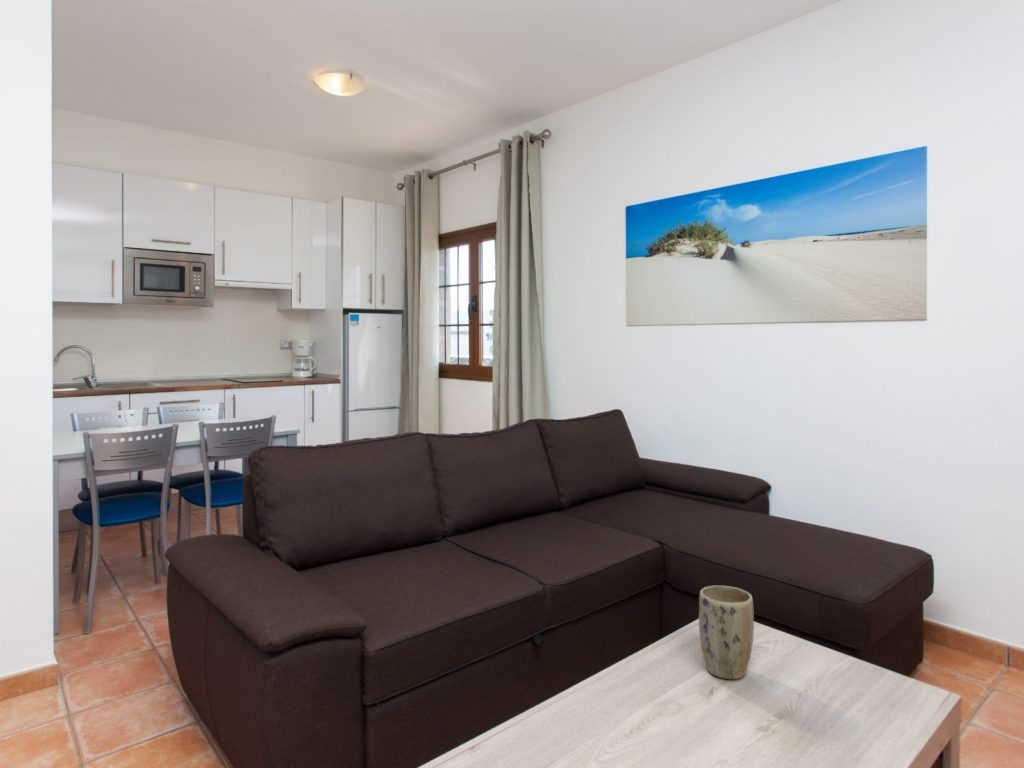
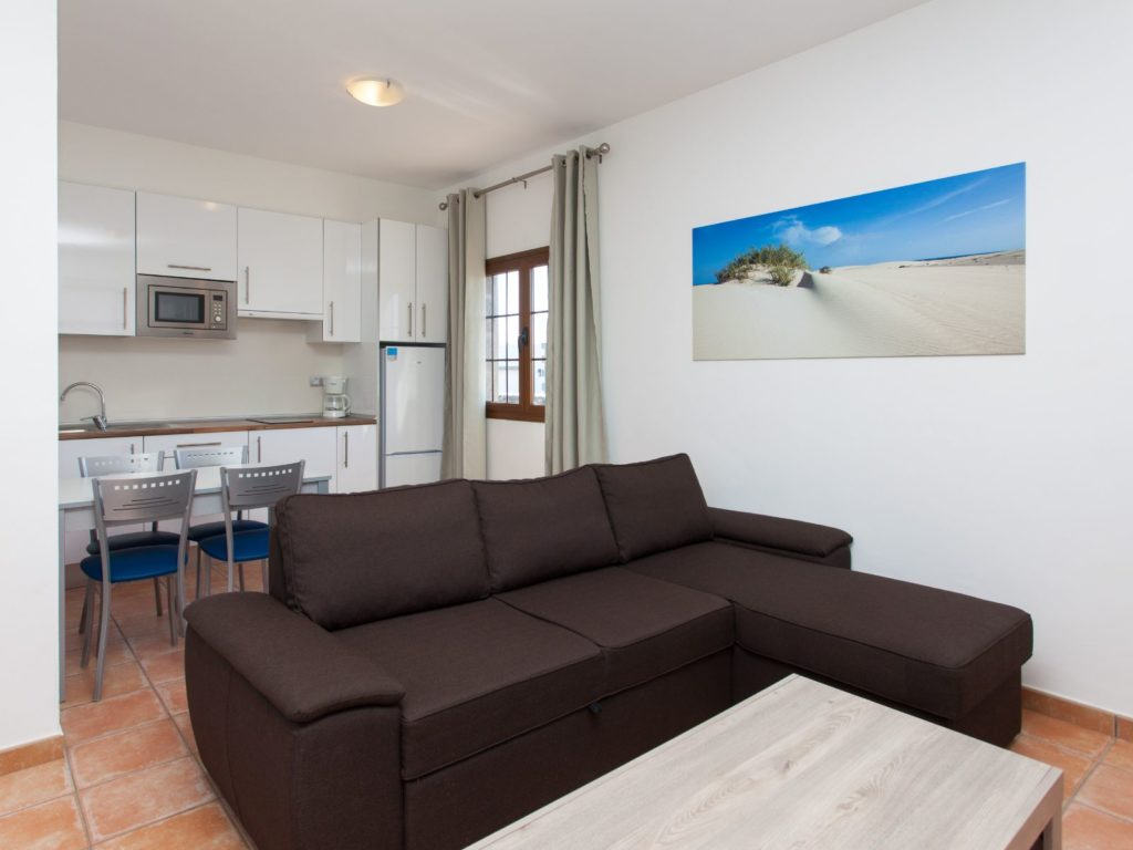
- plant pot [698,585,755,680]
